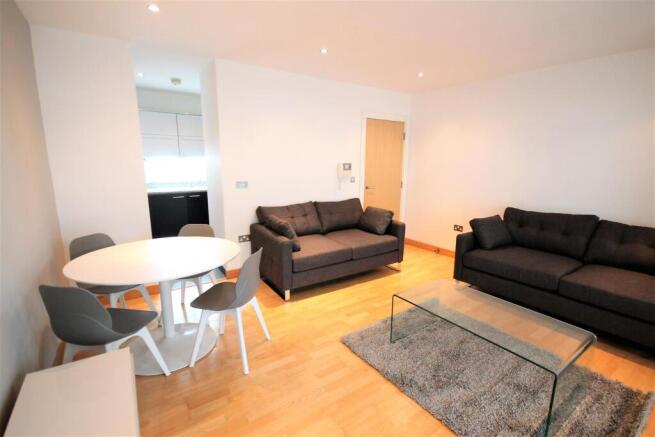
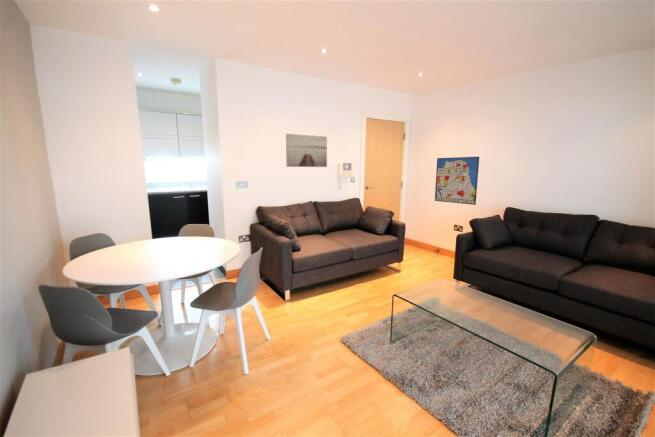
+ wall art [434,156,480,206]
+ wall art [285,133,328,168]
